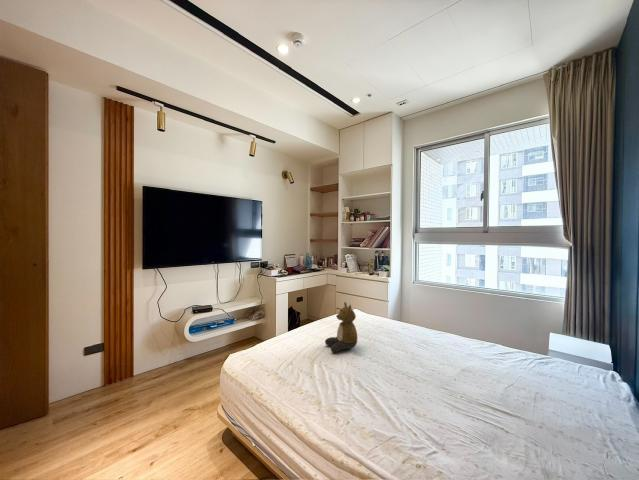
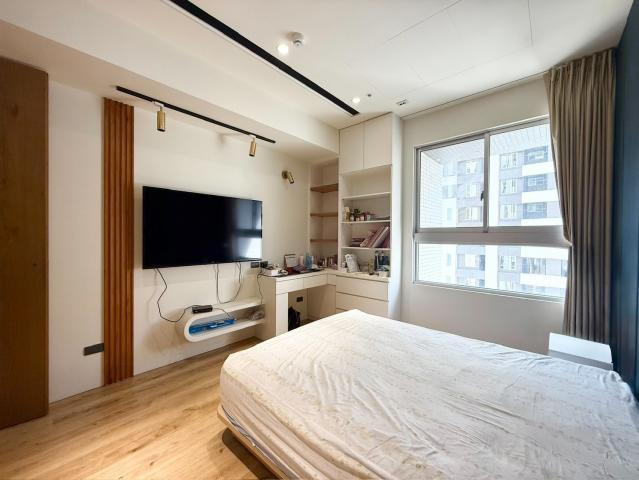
- bear [324,301,359,354]
